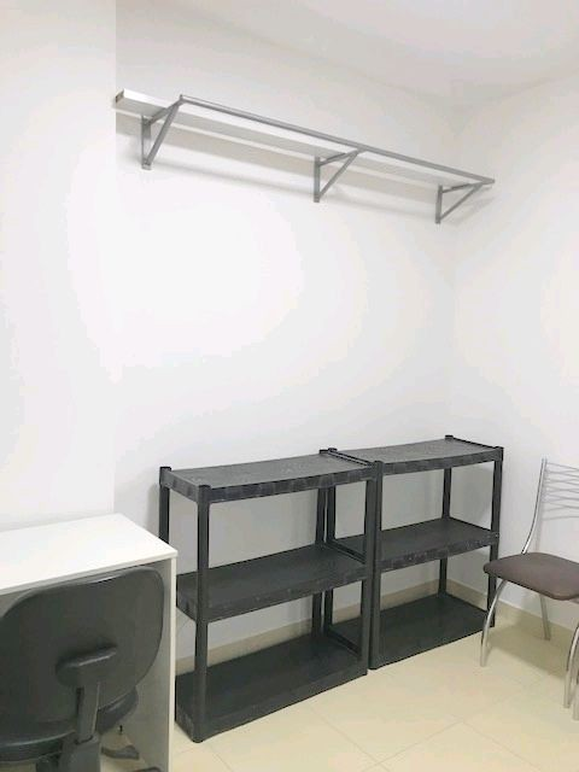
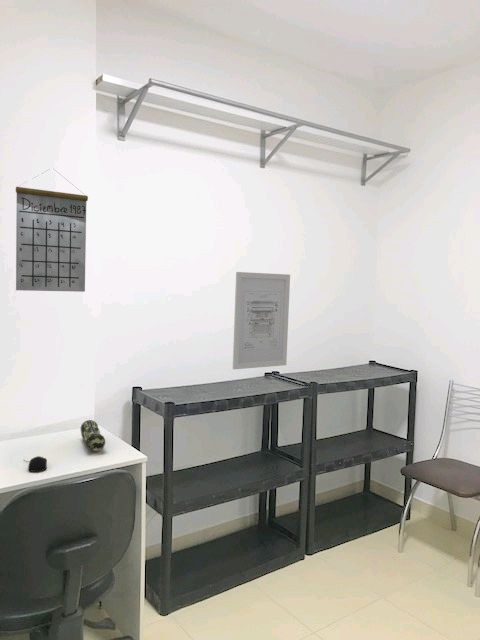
+ pencil case [80,419,106,453]
+ calendar [15,169,89,293]
+ computer mouse [23,455,48,473]
+ wall art [232,271,291,370]
